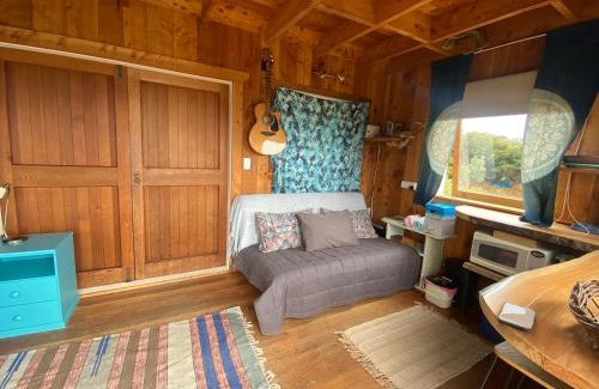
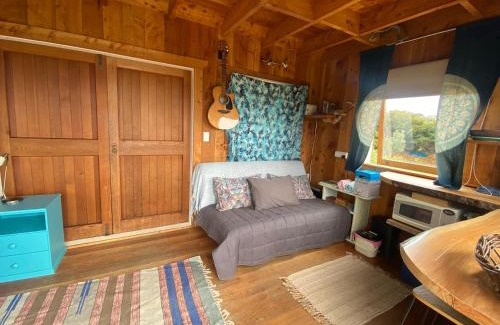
- smartphone [497,302,537,333]
